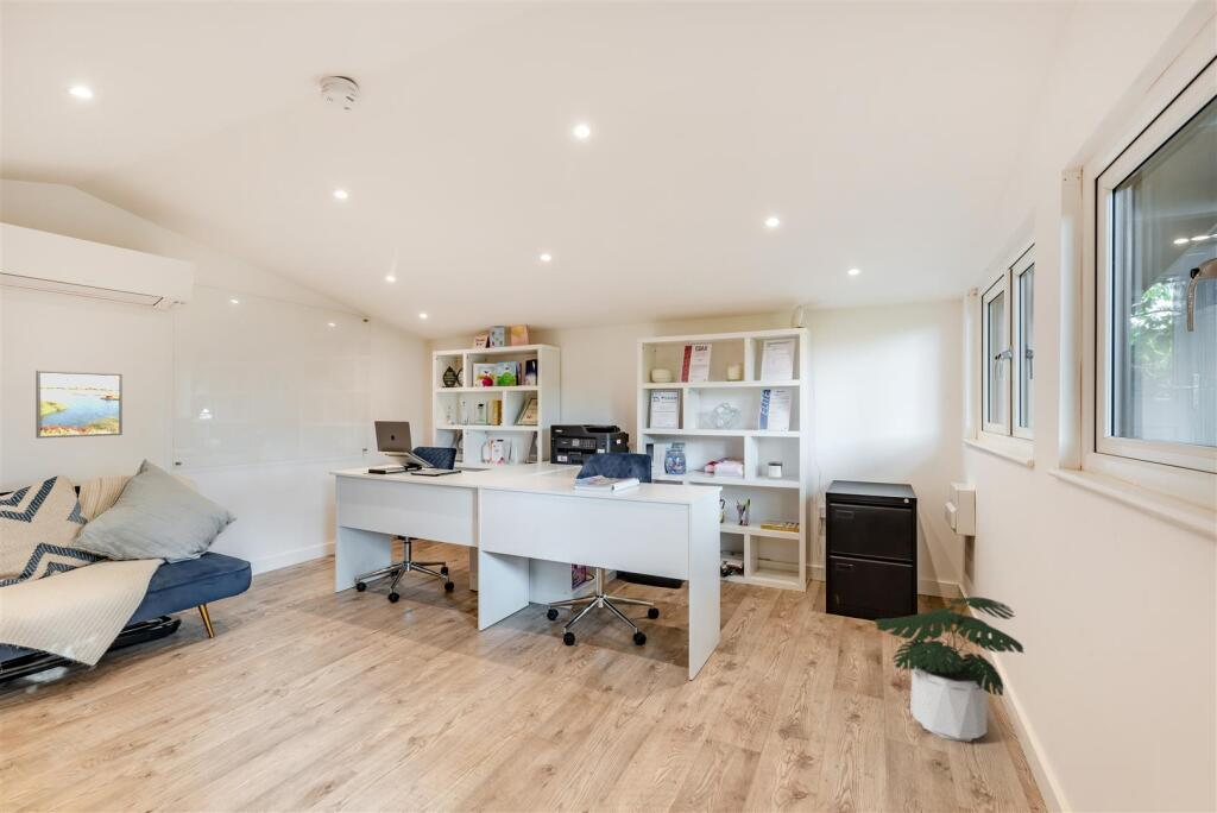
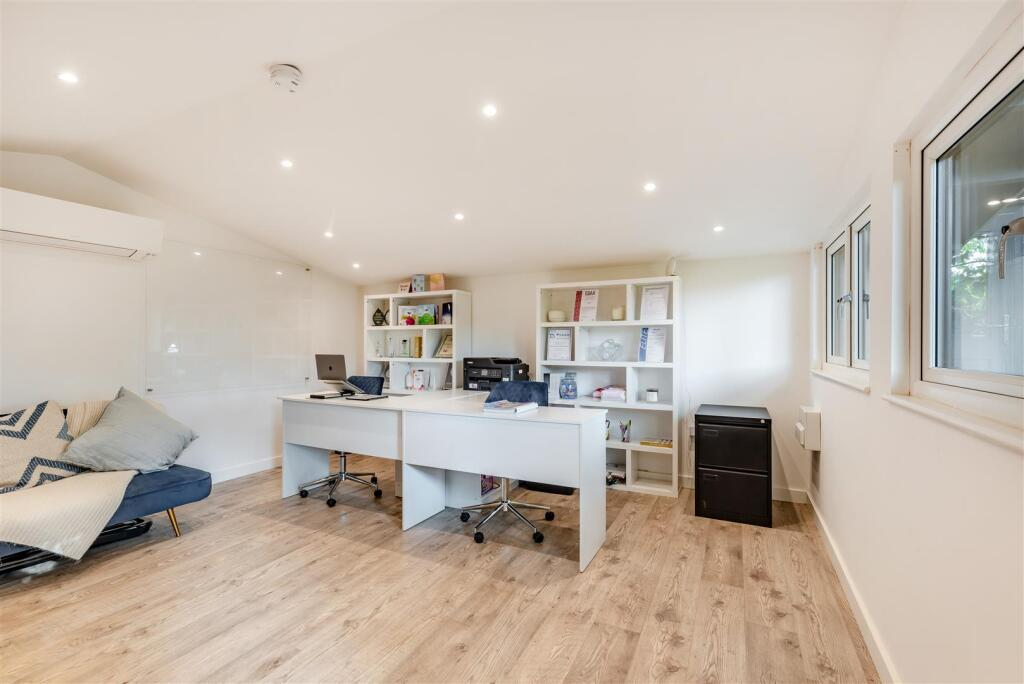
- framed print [34,370,124,440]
- potted plant [872,595,1024,743]
